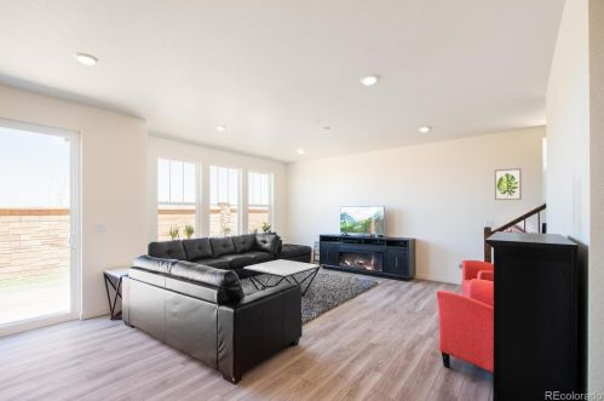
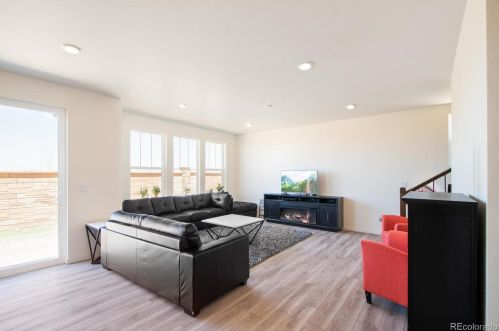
- wall art [494,167,523,201]
